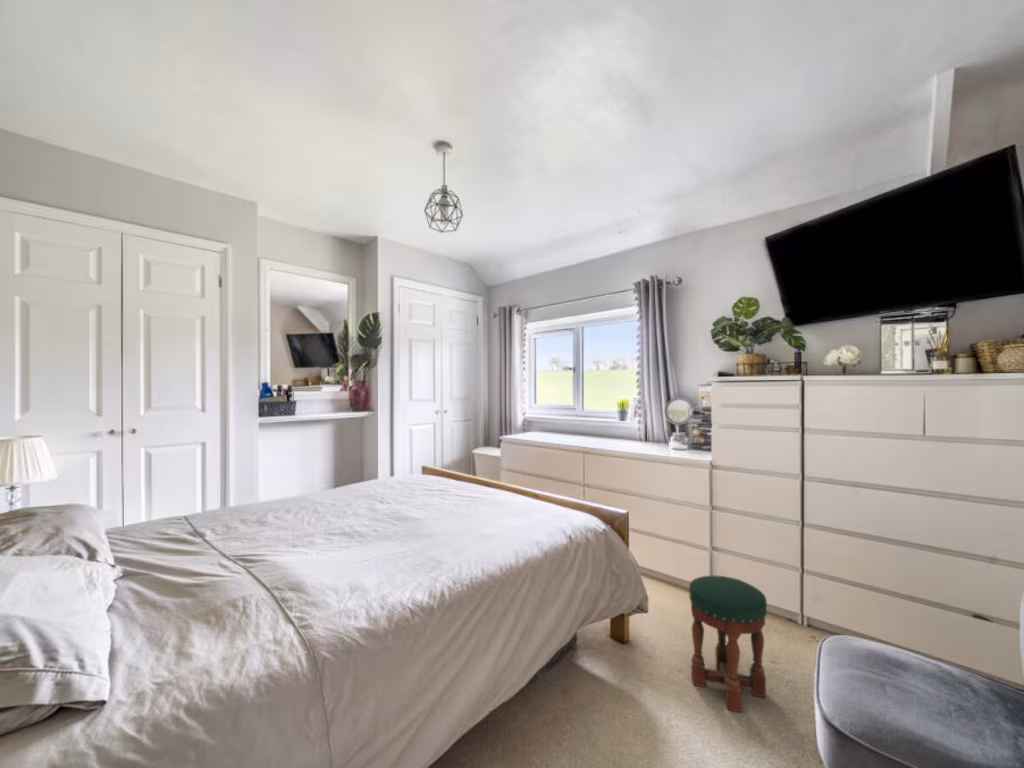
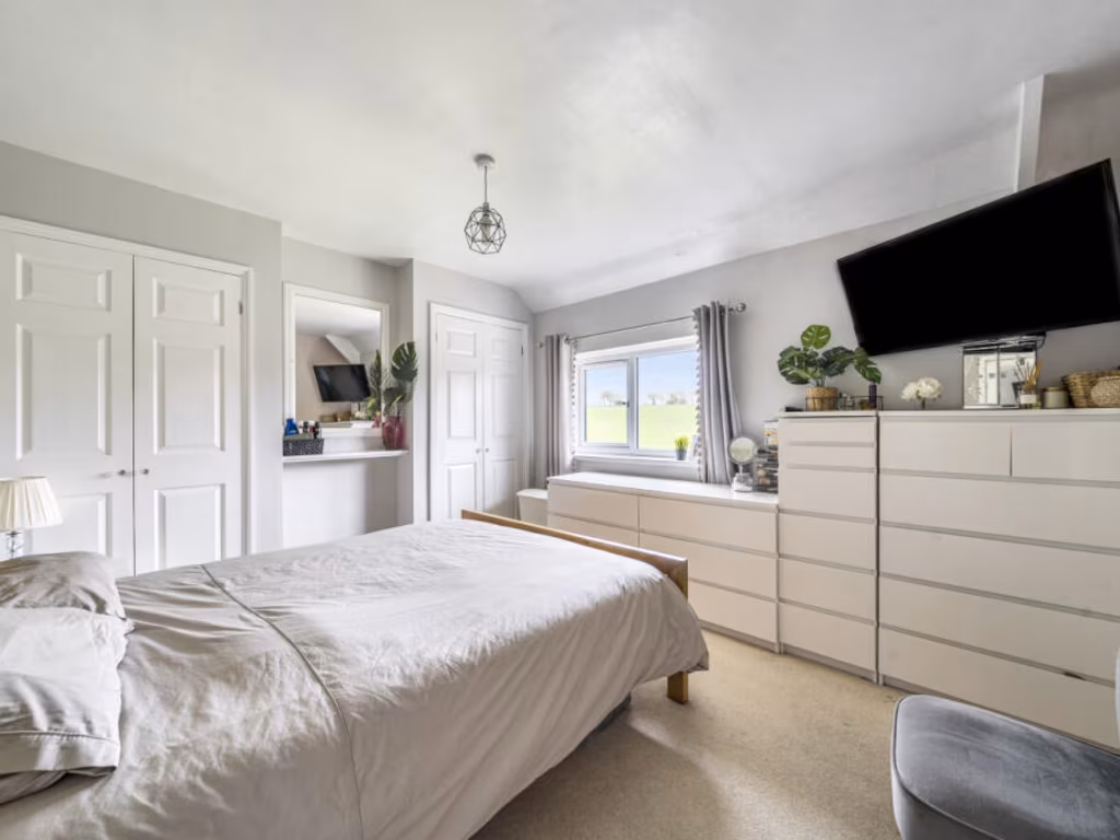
- stool [688,574,768,714]
